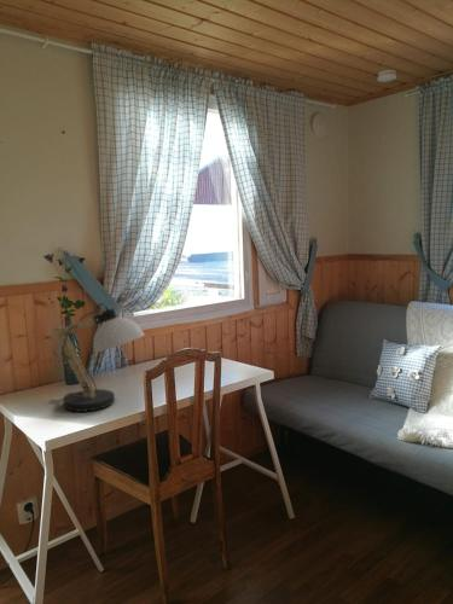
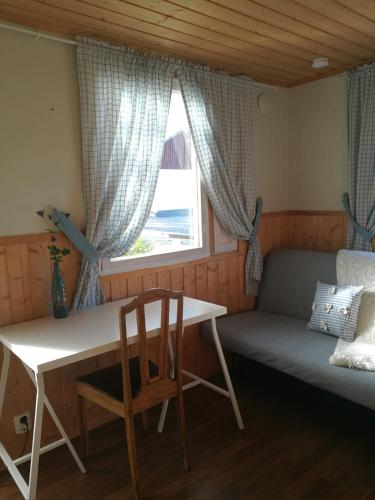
- desk lamp [48,303,145,413]
